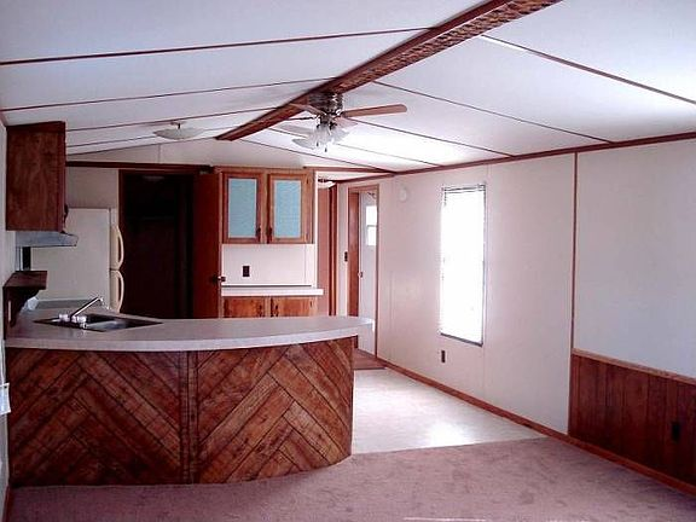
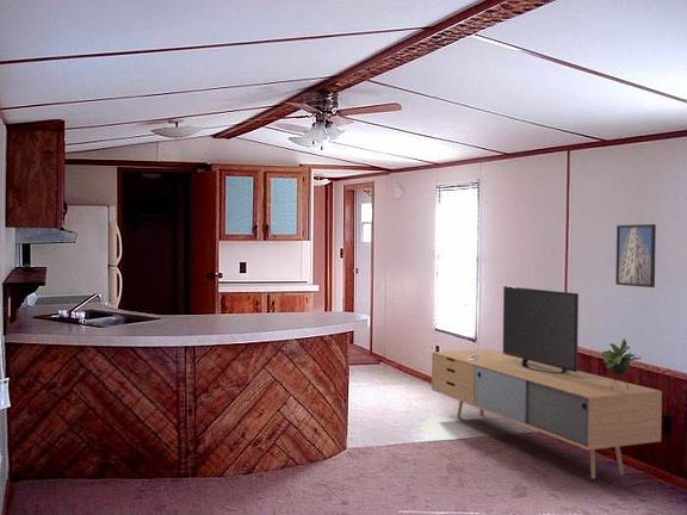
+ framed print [614,223,657,288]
+ media console [431,285,663,479]
